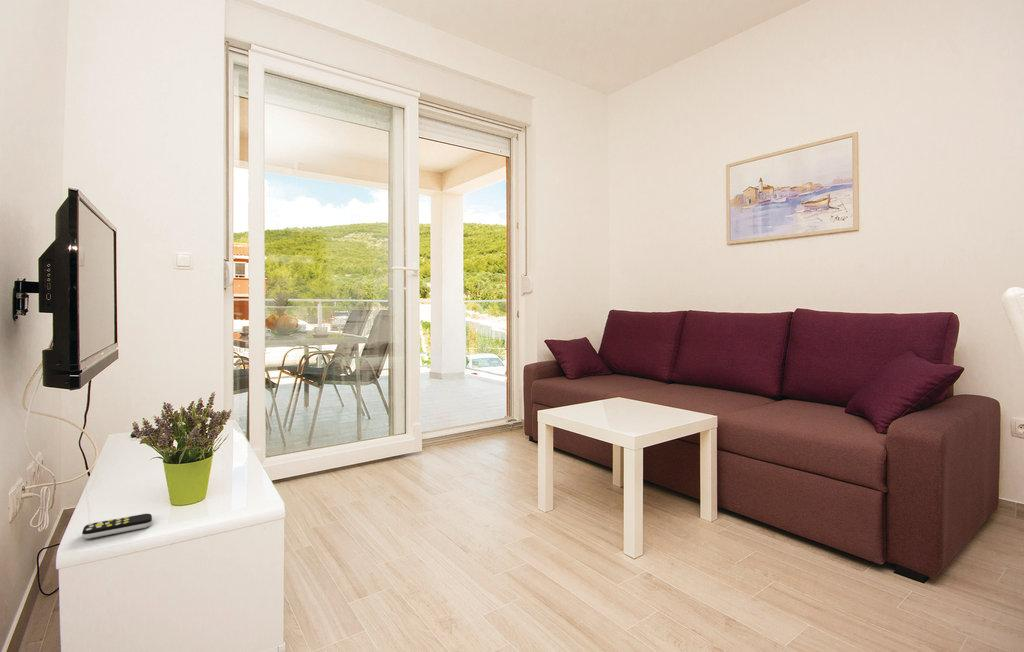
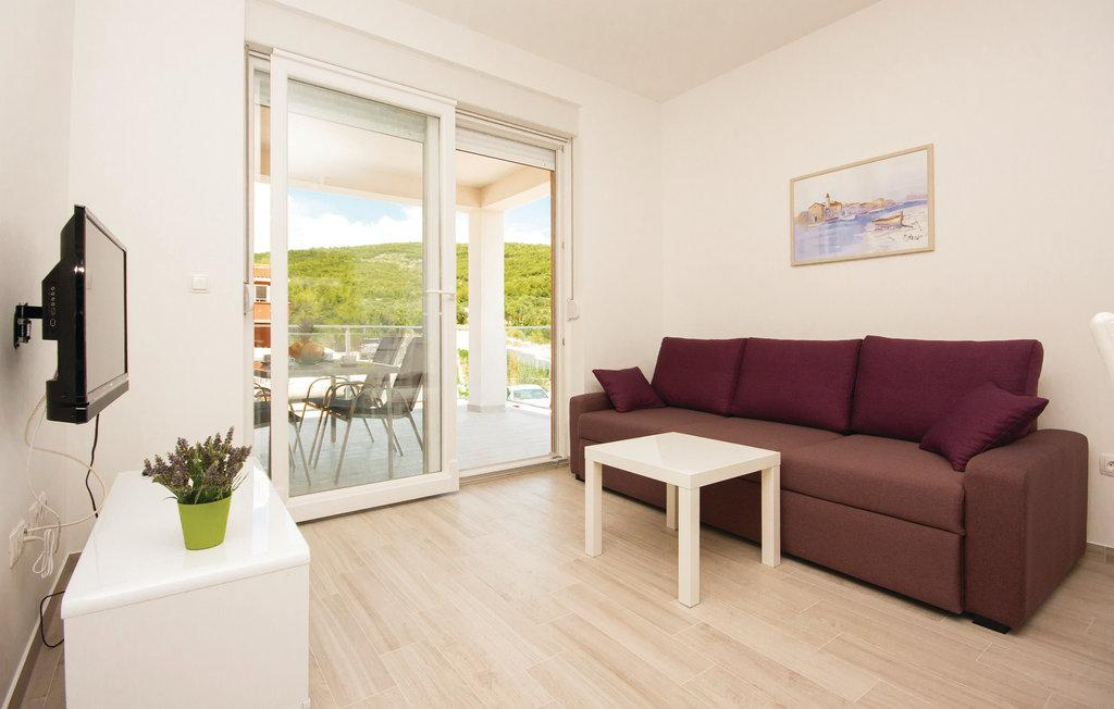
- remote control [81,513,153,540]
